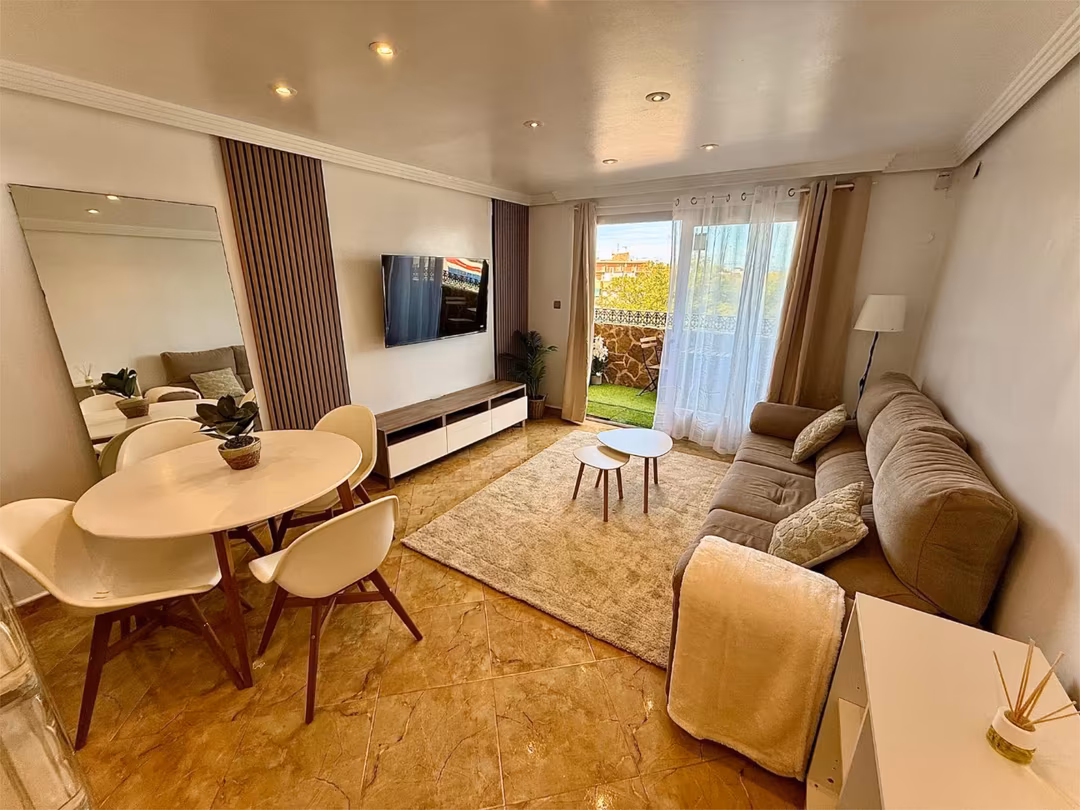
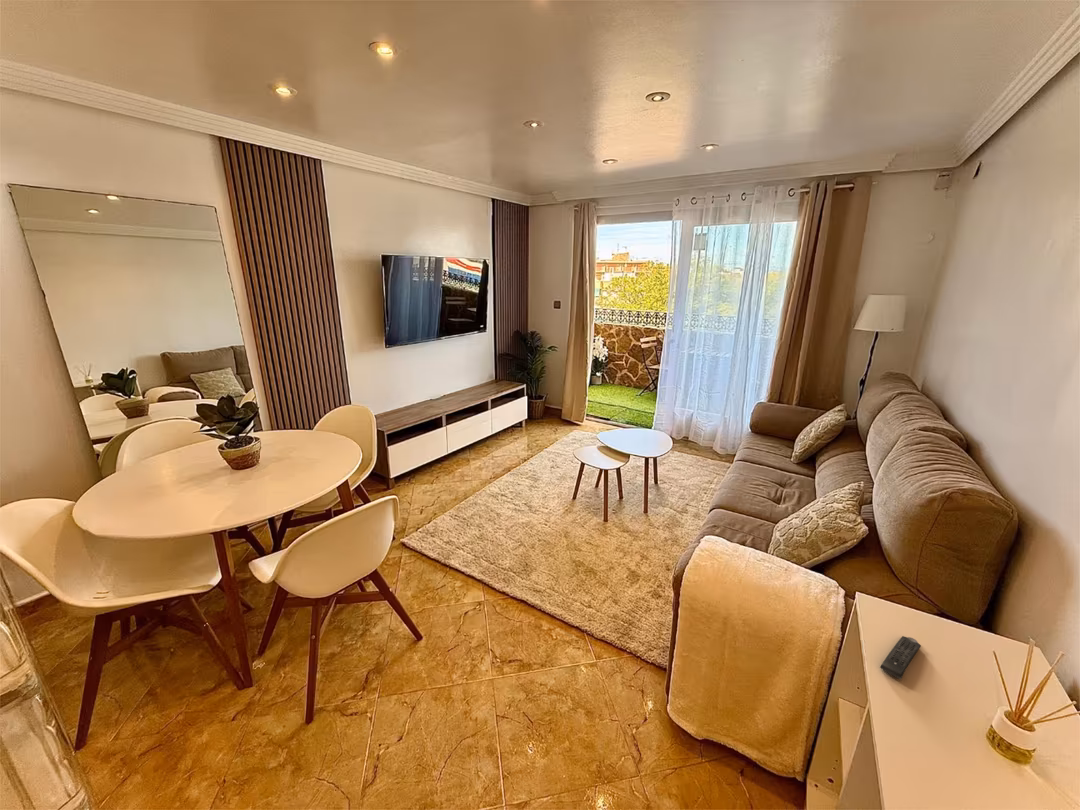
+ remote control [879,635,922,680]
